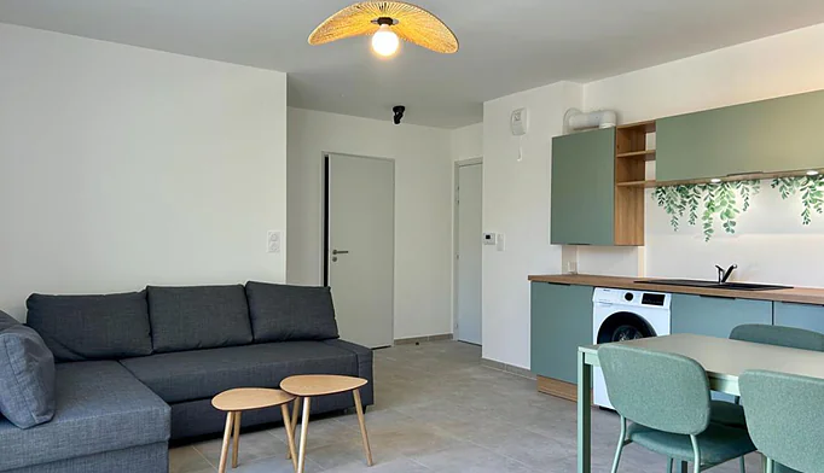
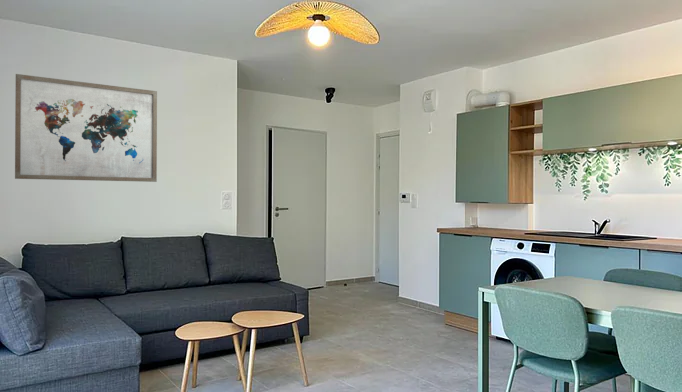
+ wall art [14,73,158,183]
